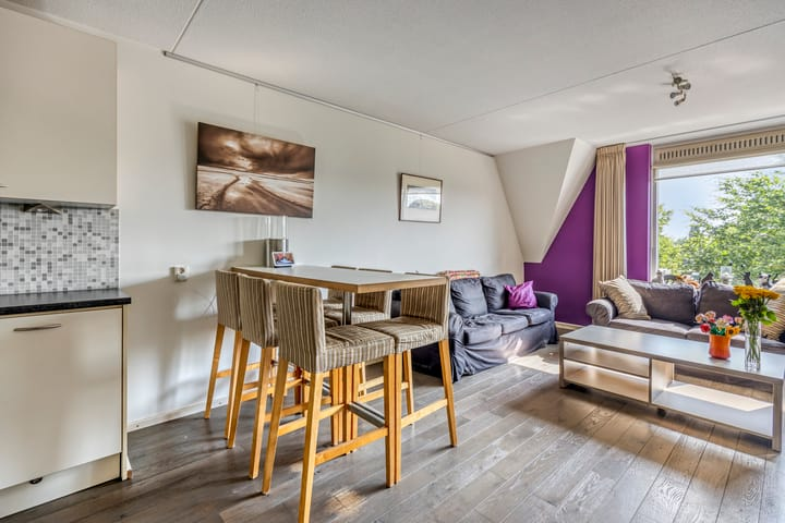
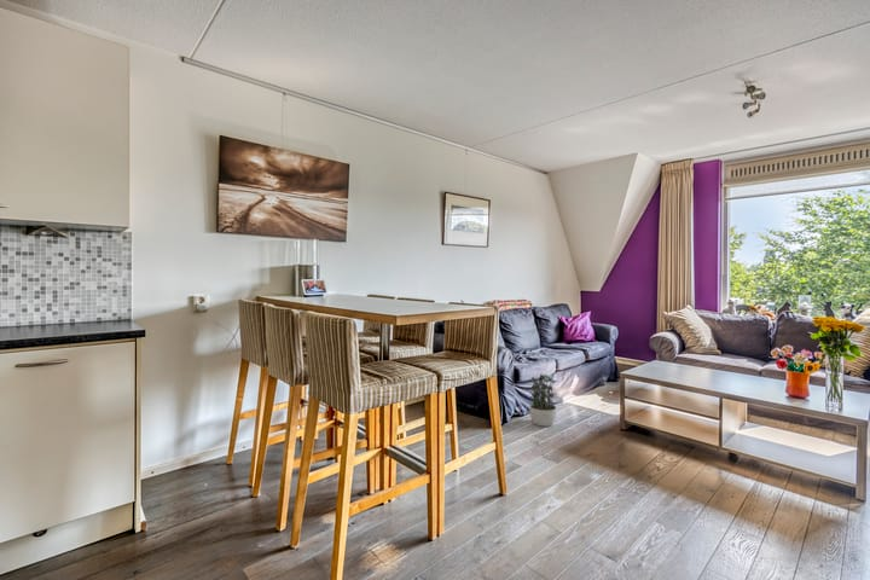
+ potted plant [528,373,558,428]
